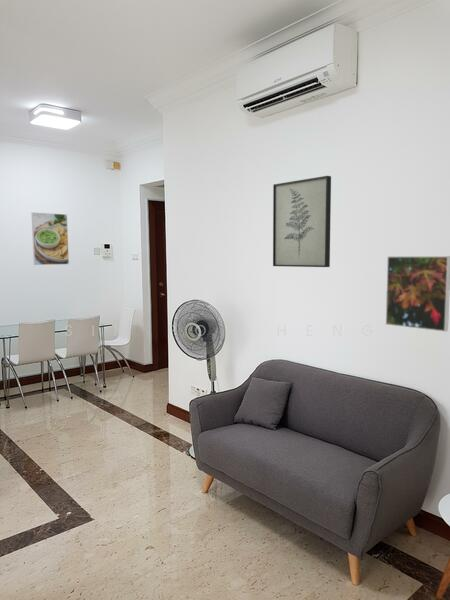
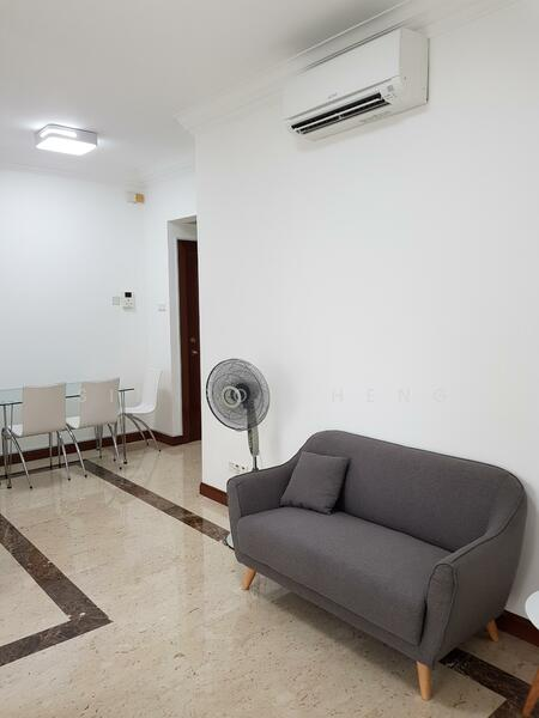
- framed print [385,255,450,333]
- wall art [272,175,332,268]
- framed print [31,212,70,266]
